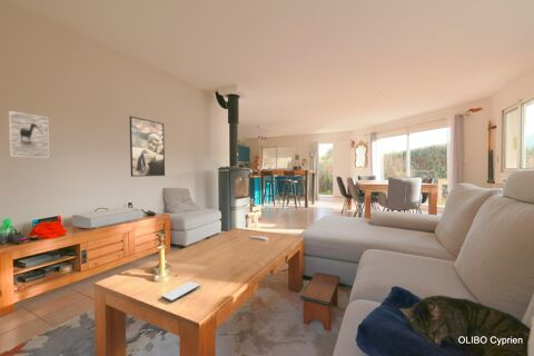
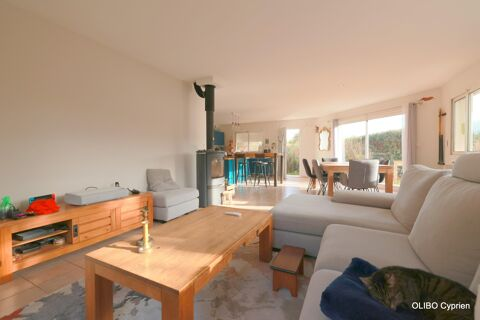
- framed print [129,115,166,178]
- smartphone [161,280,201,303]
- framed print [7,110,50,159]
